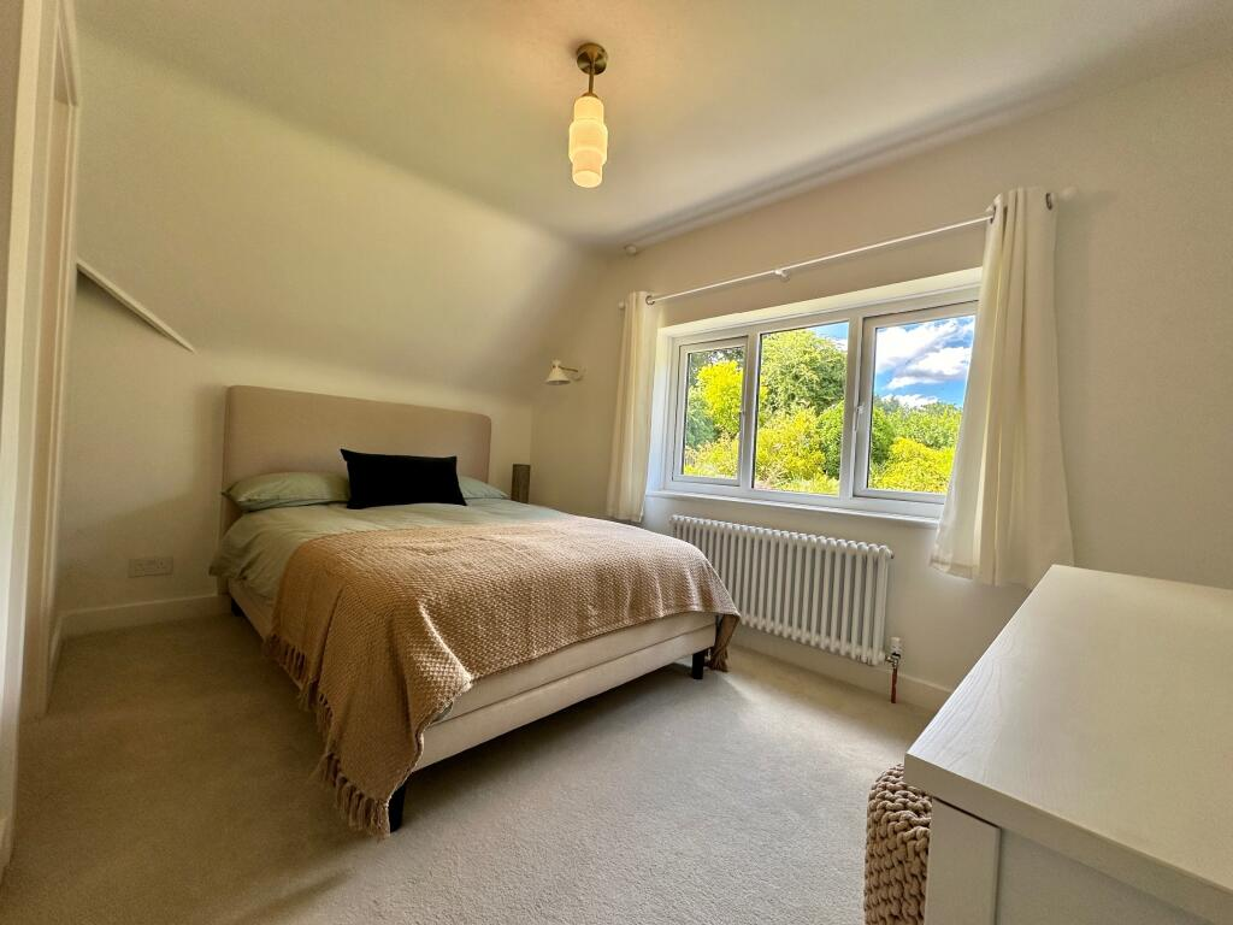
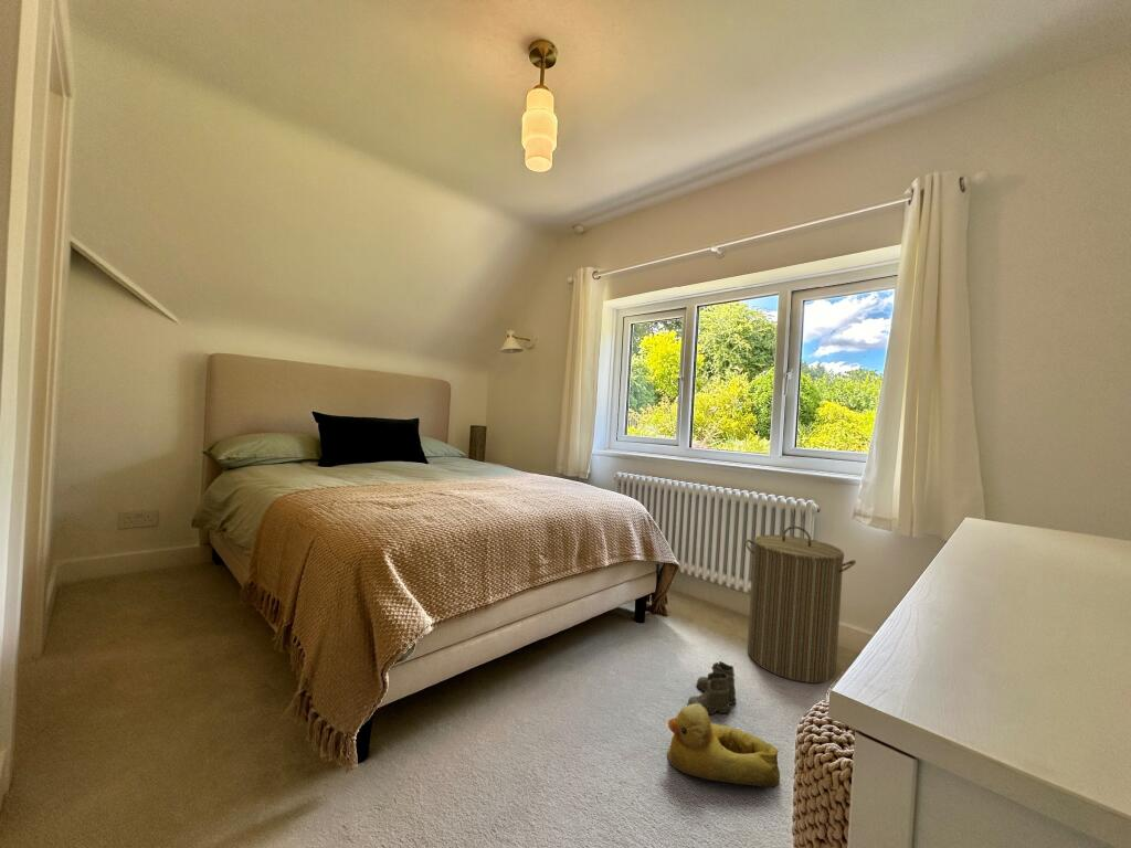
+ laundry hamper [744,524,857,683]
+ boots [686,660,738,722]
+ rubber duck [667,703,781,789]
